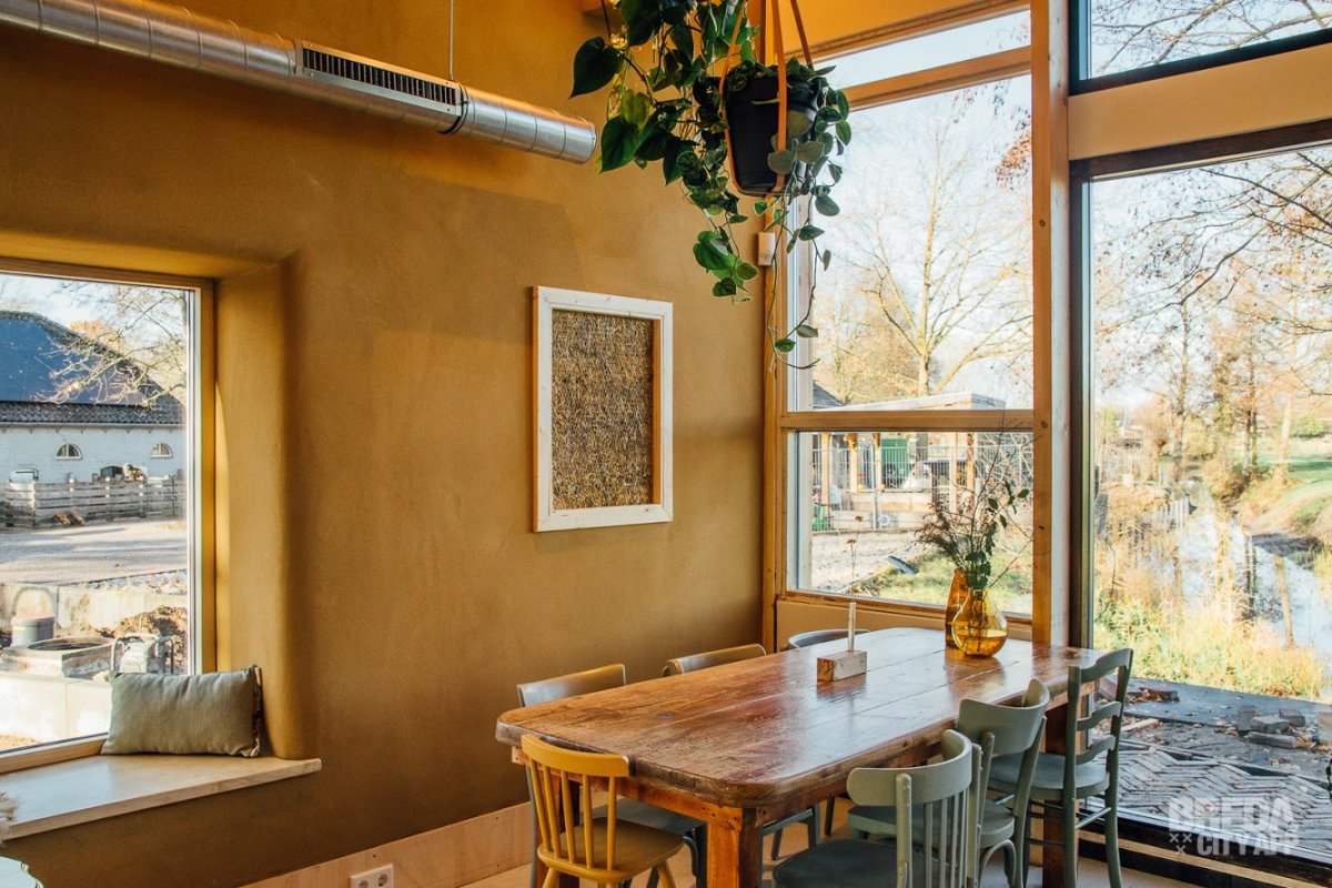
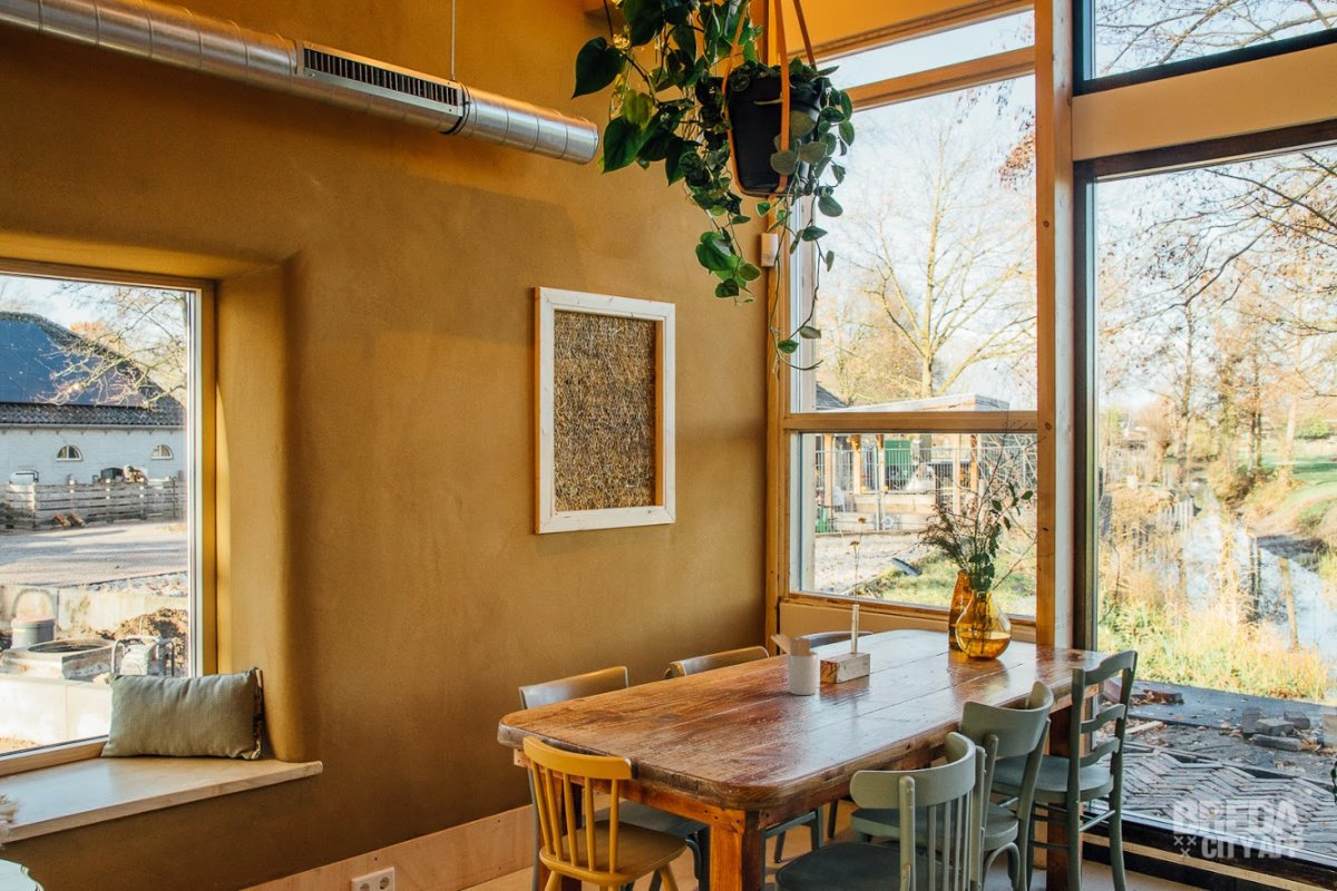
+ utensil holder [770,633,819,696]
